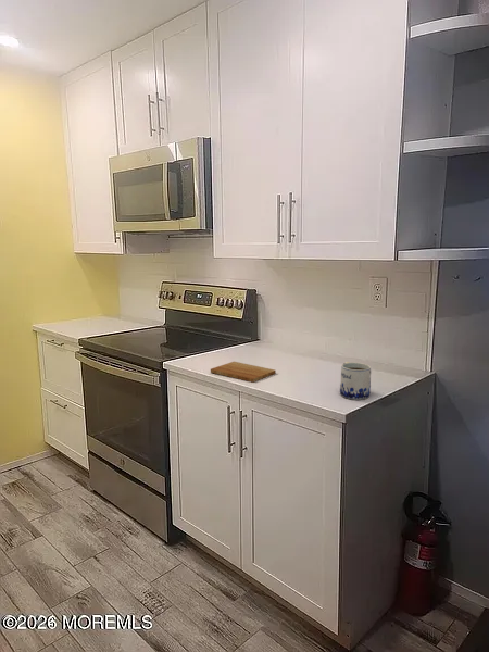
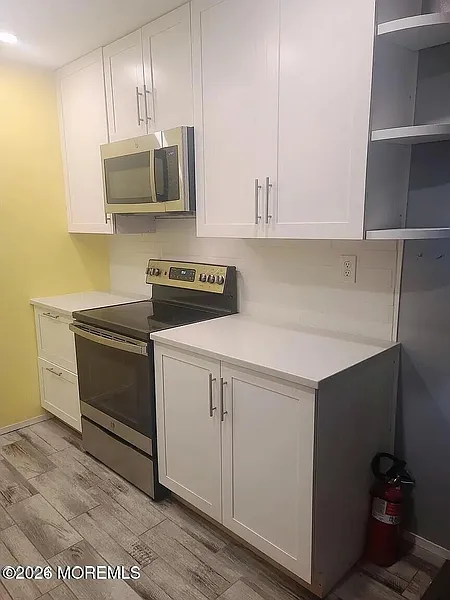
- cutting board [210,361,276,384]
- mug [339,361,372,401]
